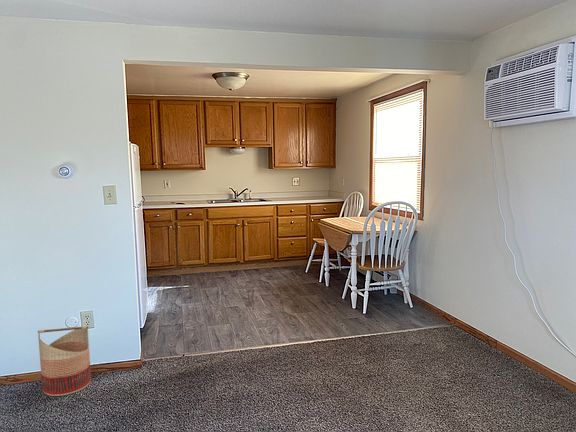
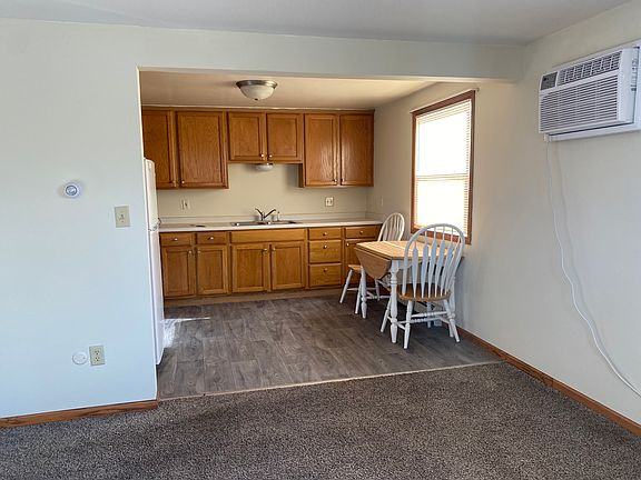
- basket [37,325,92,397]
